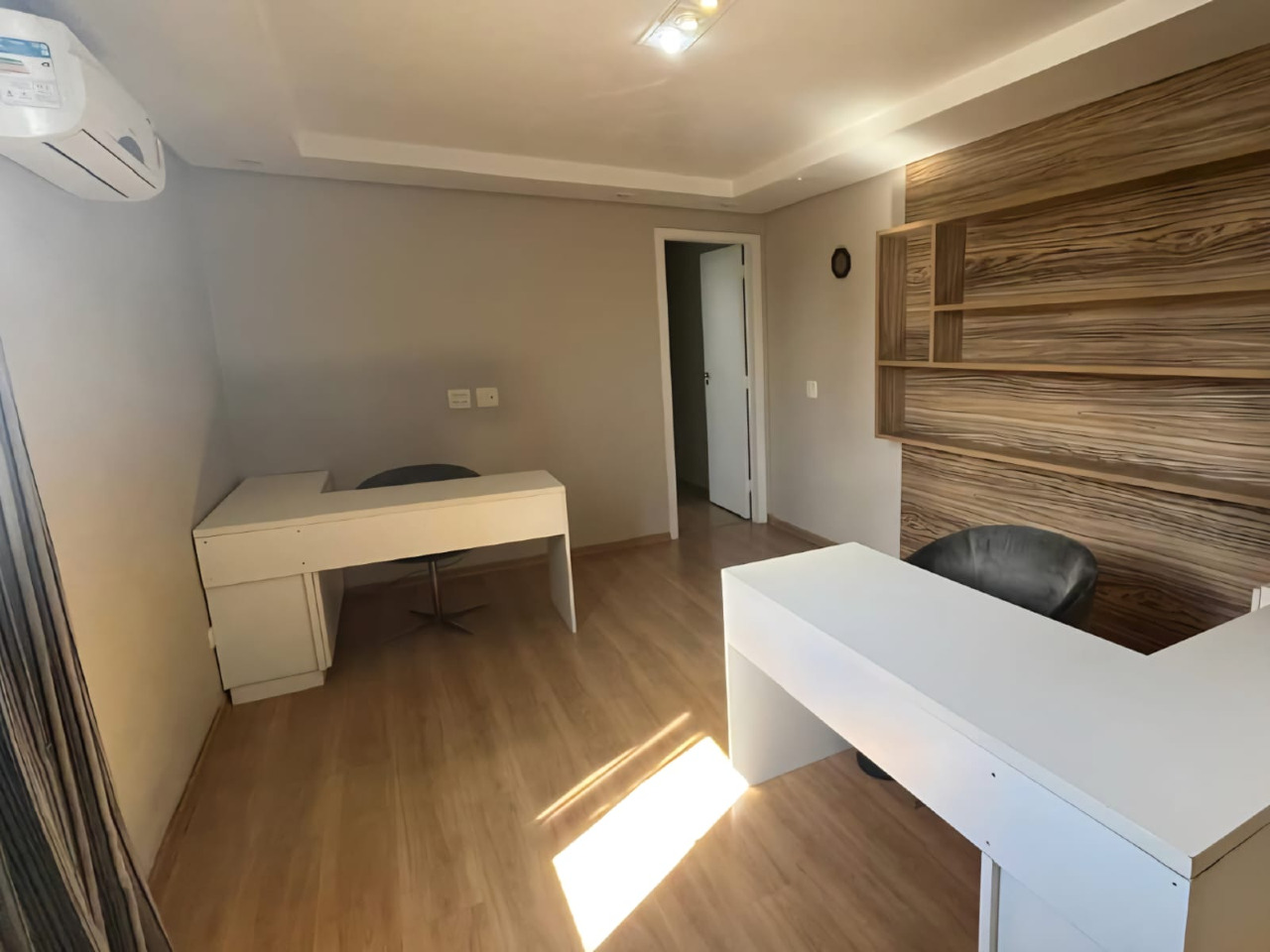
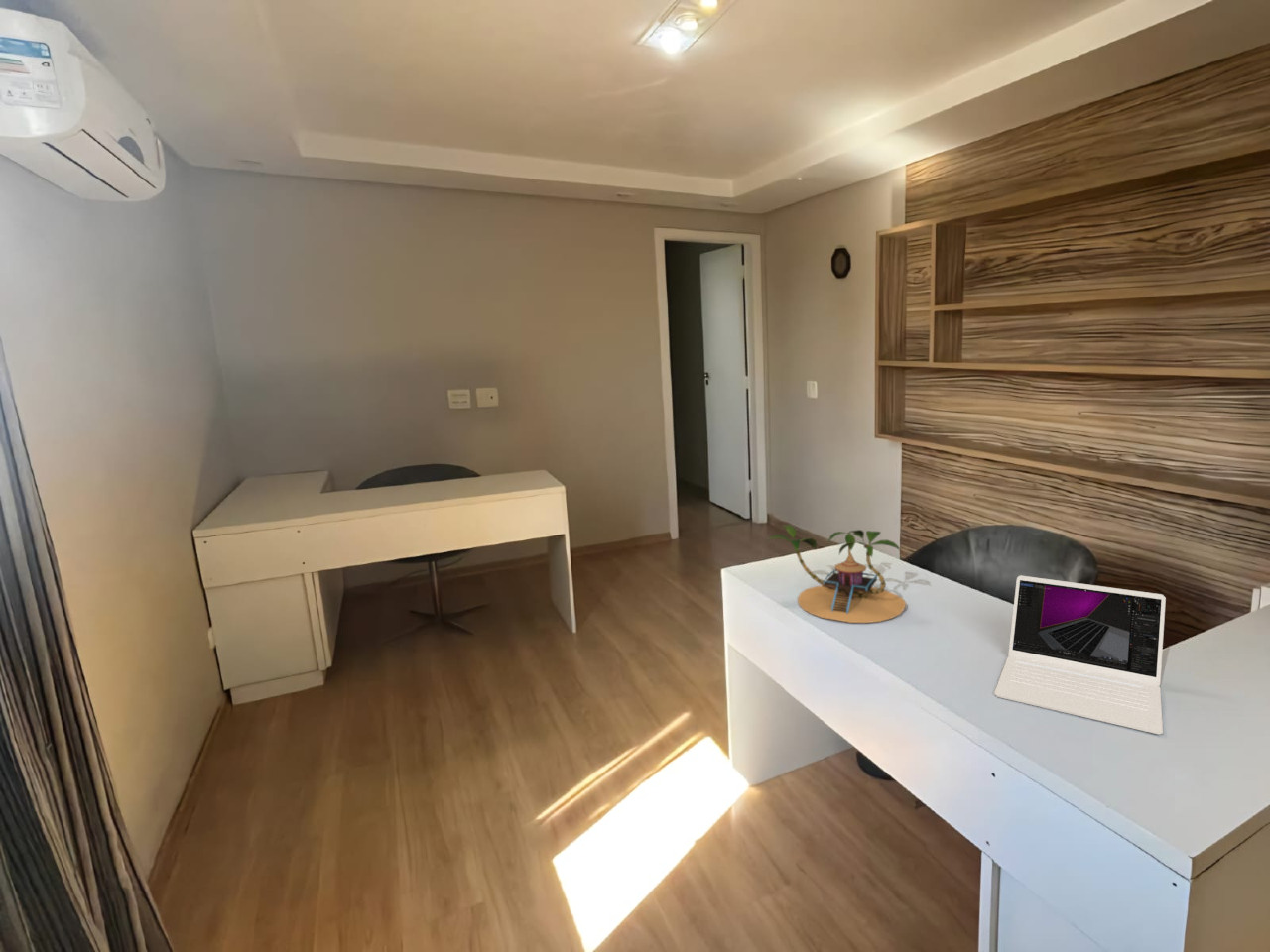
+ laptop [993,574,1167,735]
+ plant [765,524,907,624]
